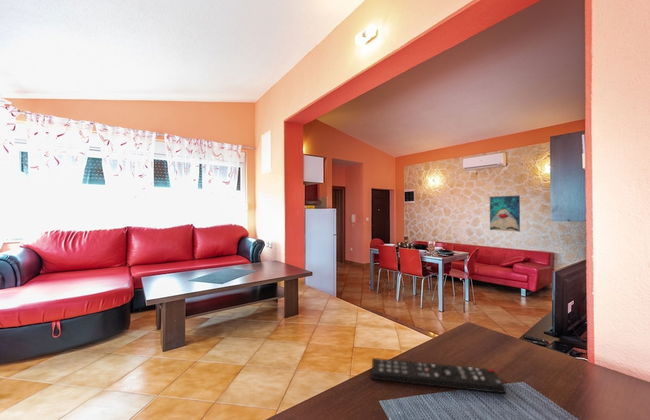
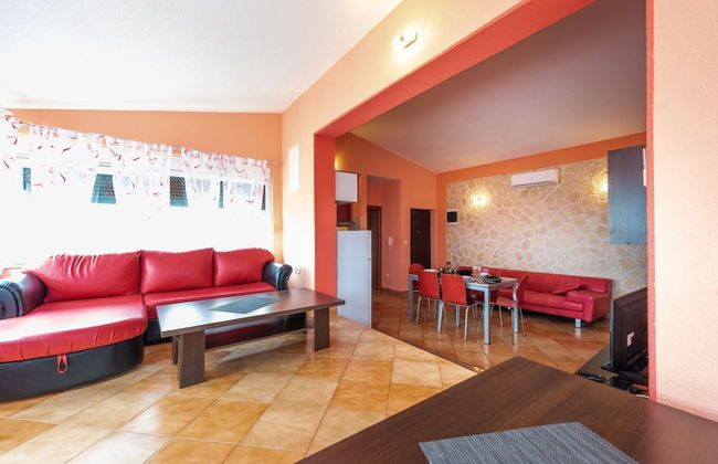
- wall art [489,194,521,233]
- remote control [370,357,507,395]
